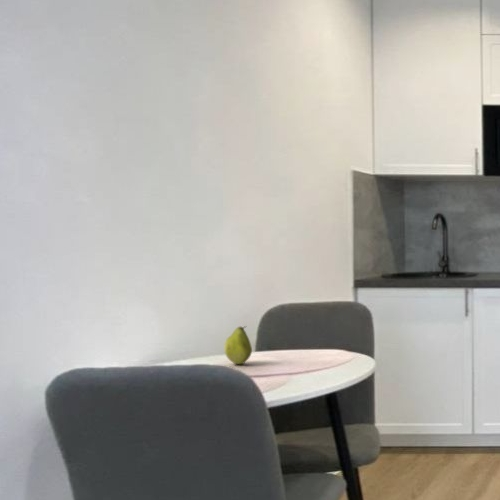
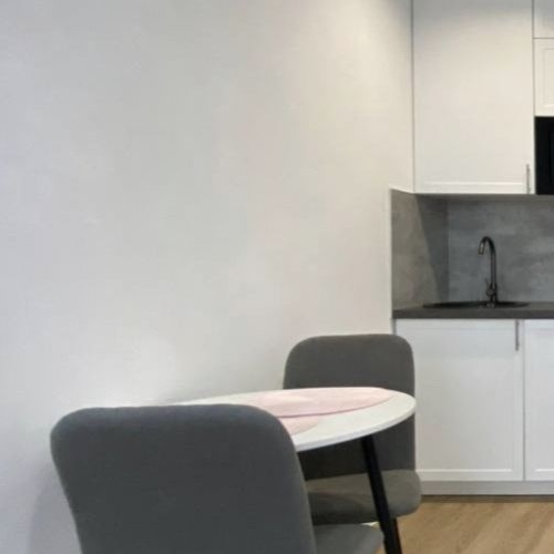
- fruit [223,325,253,365]
